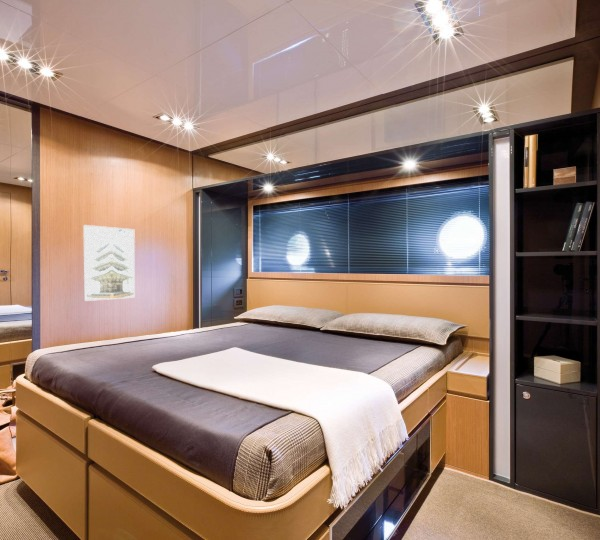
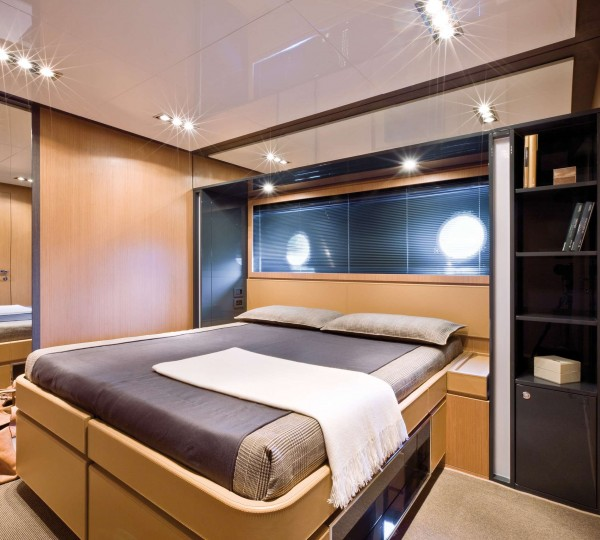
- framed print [82,224,136,302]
